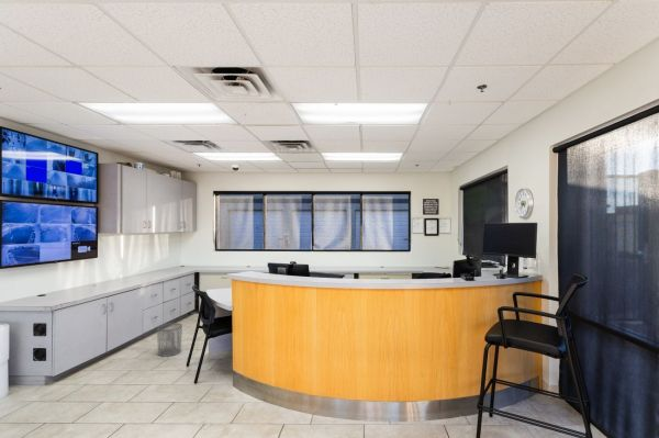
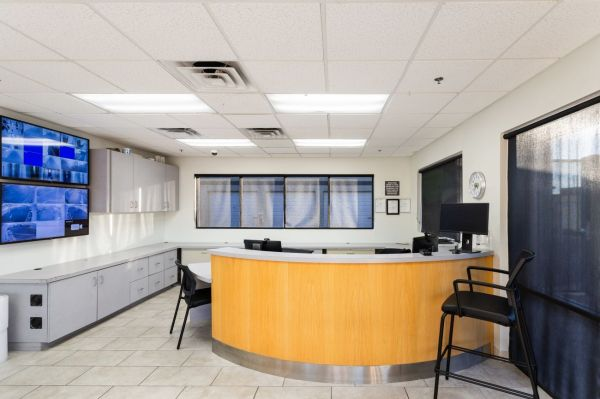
- waste bin [156,322,183,358]
